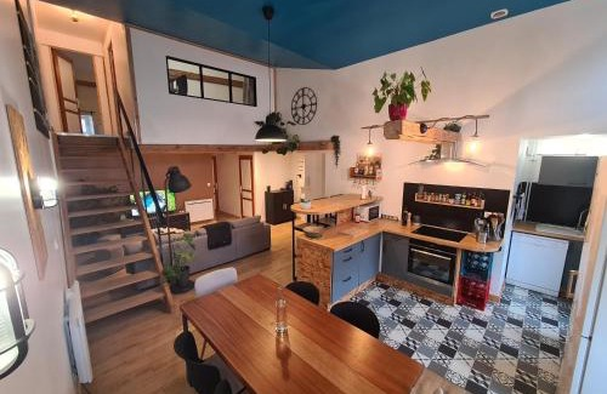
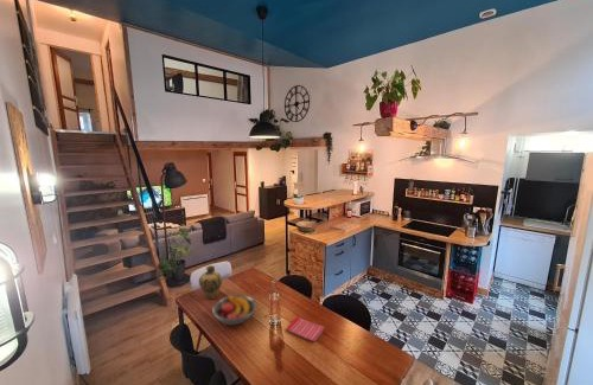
+ jug [198,264,223,300]
+ fruit bowl [211,294,259,326]
+ dish towel [286,315,326,342]
